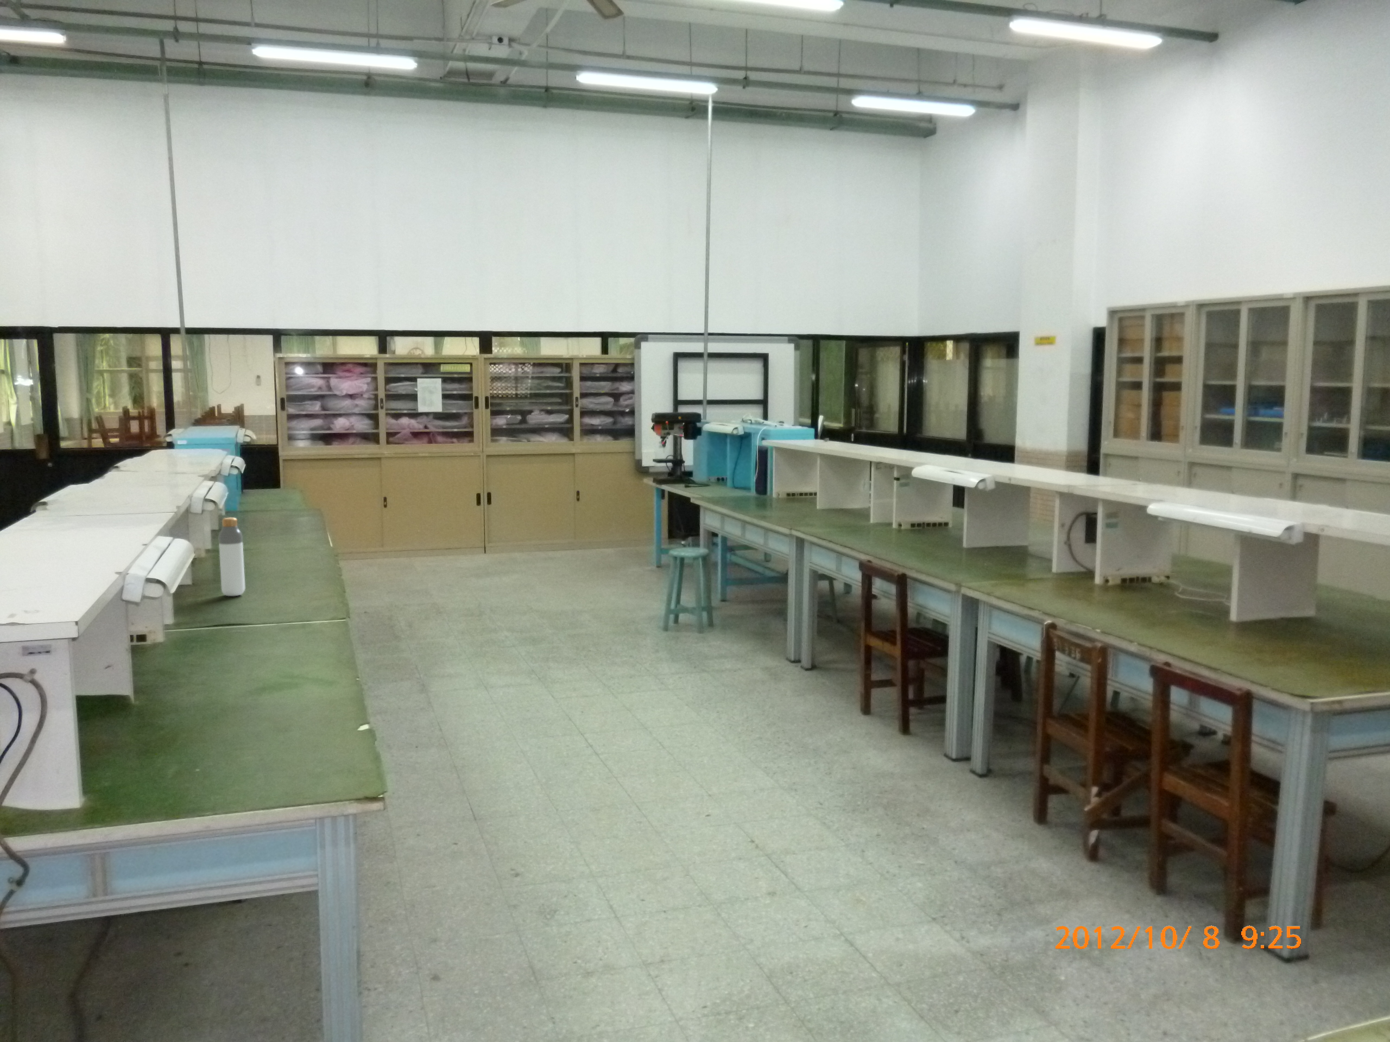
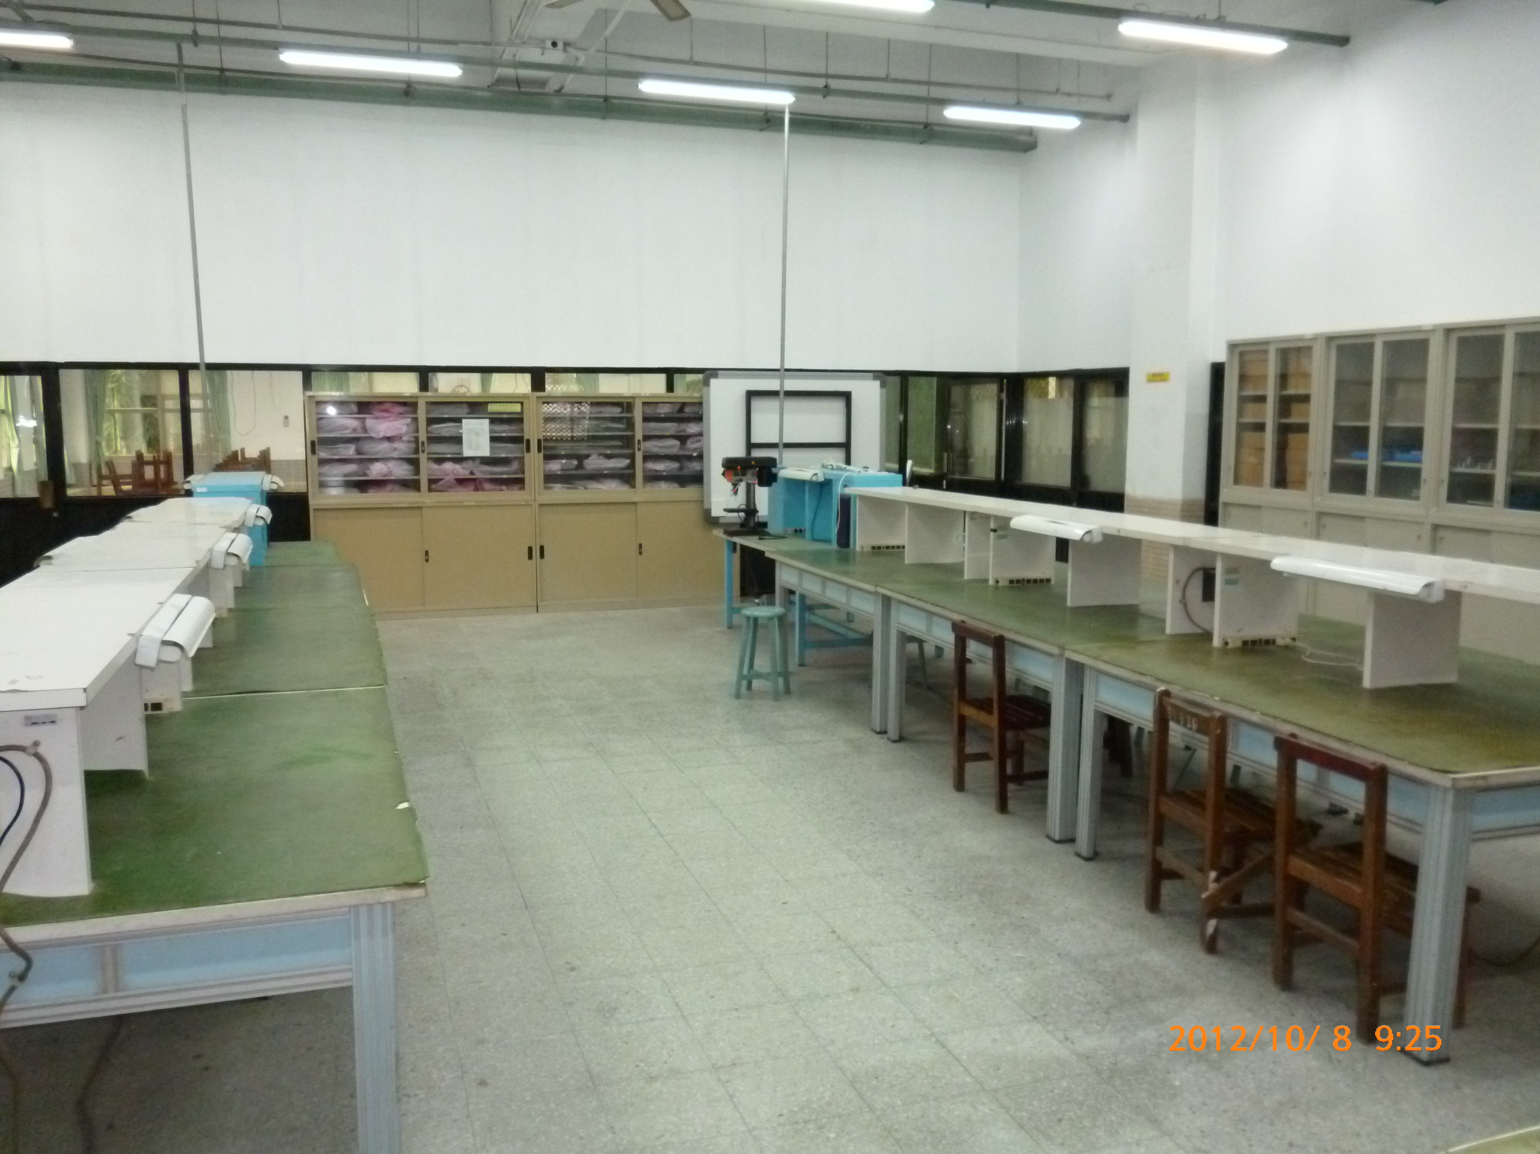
- bottle [218,518,245,597]
